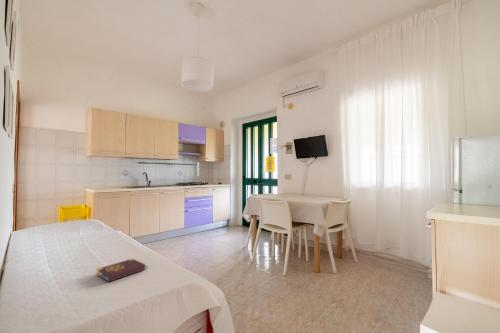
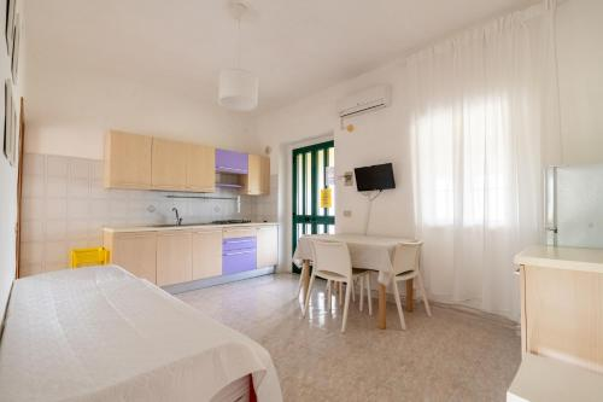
- book [95,257,148,283]
